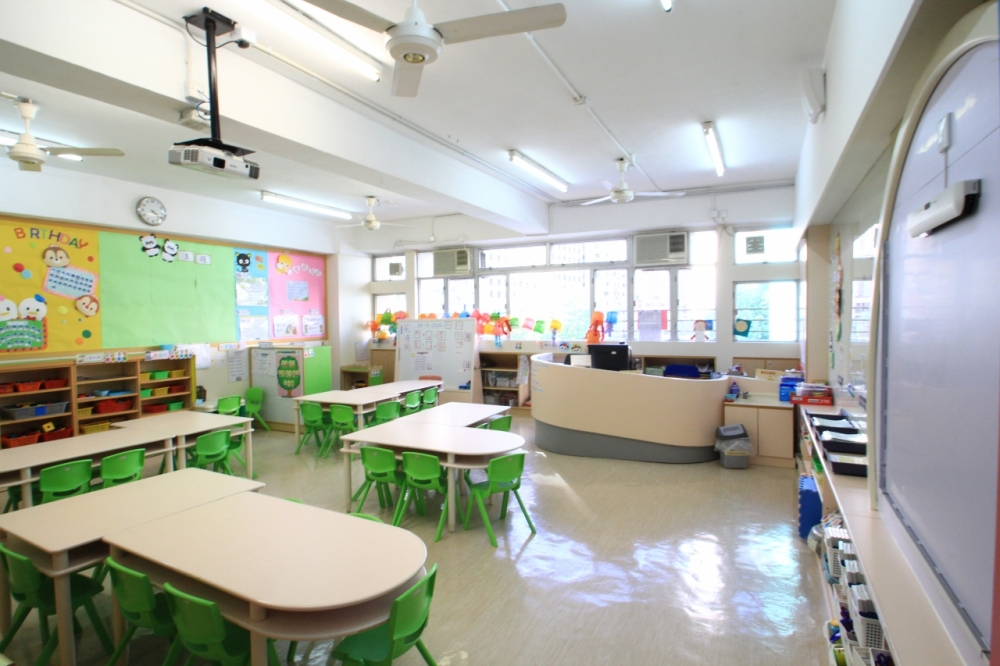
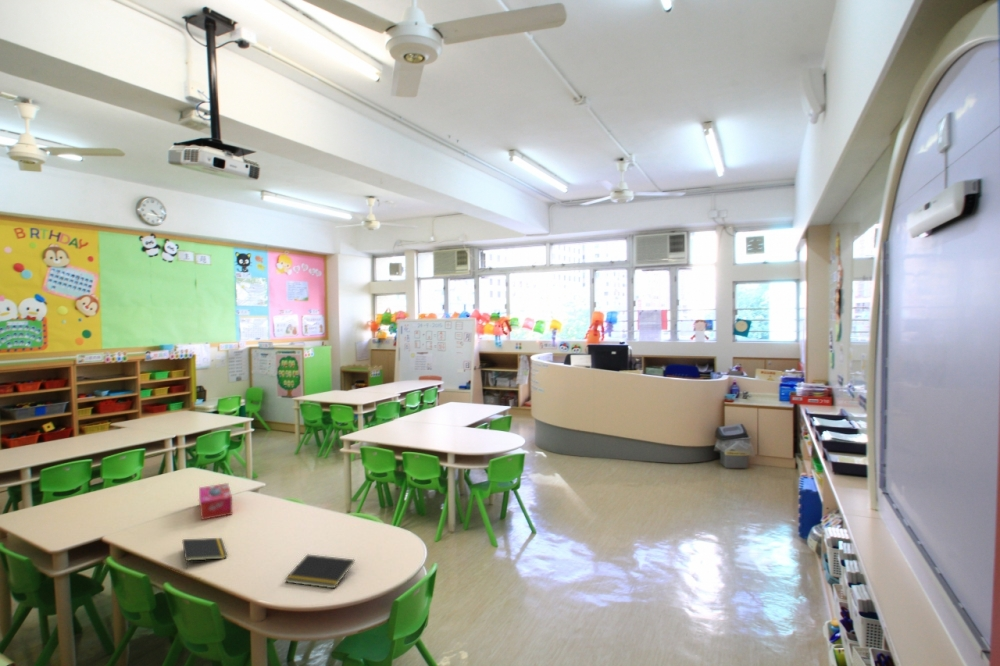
+ tissue box [198,482,233,521]
+ notepad [284,553,356,589]
+ notepad [181,537,228,569]
